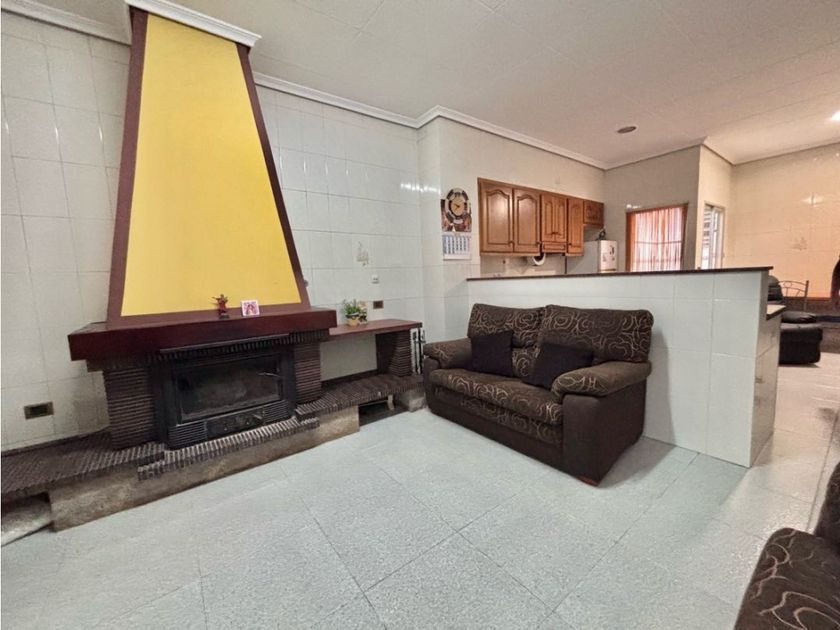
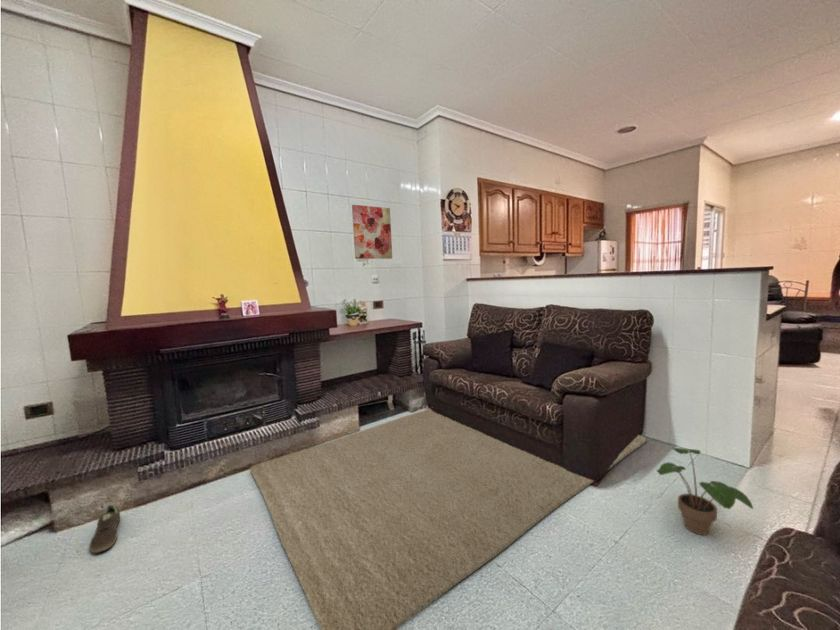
+ potted plant [656,447,754,536]
+ wall art [351,204,393,260]
+ rug [249,408,647,630]
+ sneaker [88,502,121,554]
